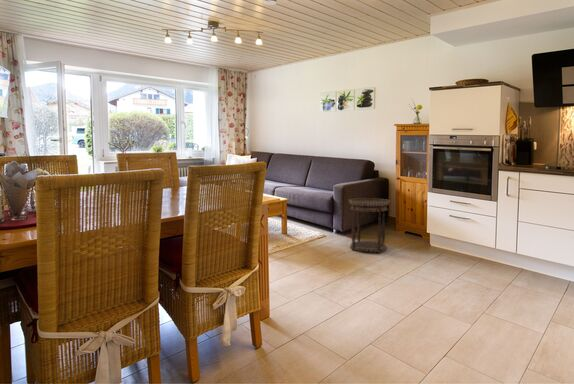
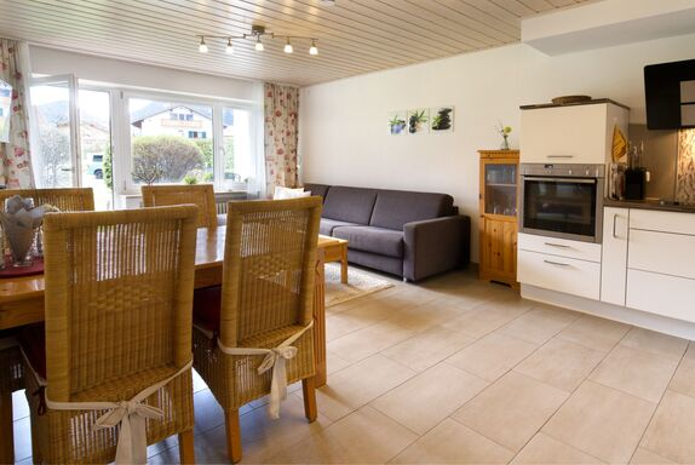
- side table [348,197,391,254]
